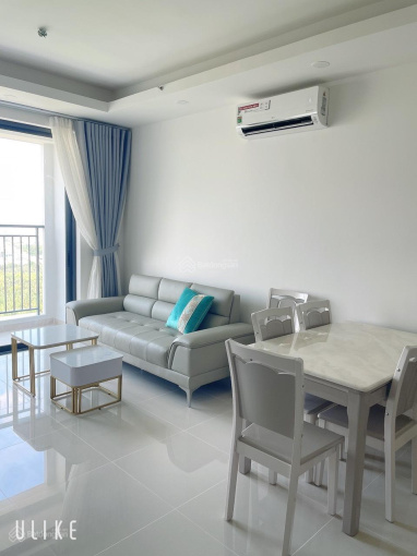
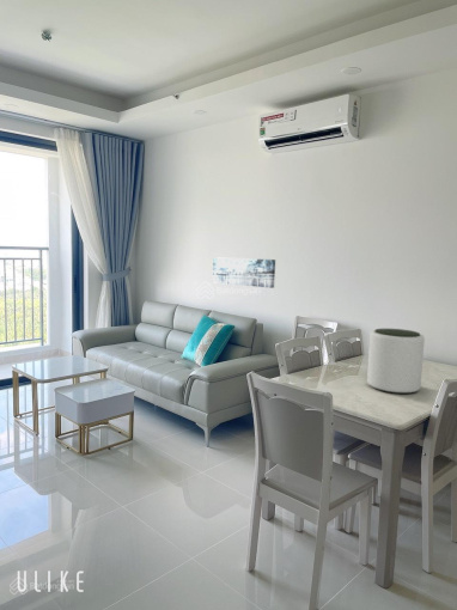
+ wall art [212,256,276,289]
+ plant pot [366,328,426,395]
